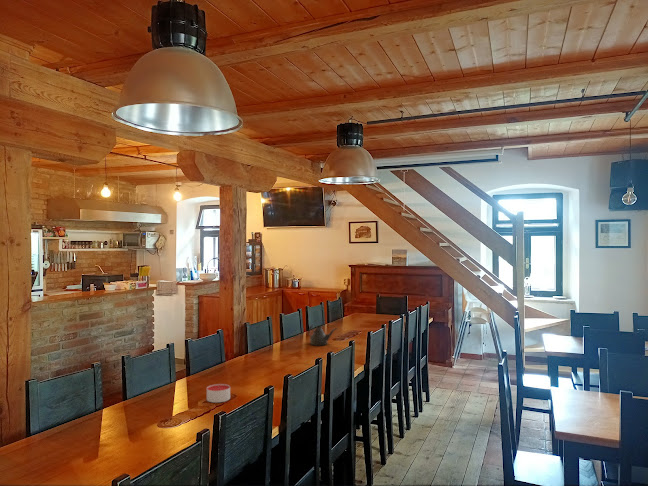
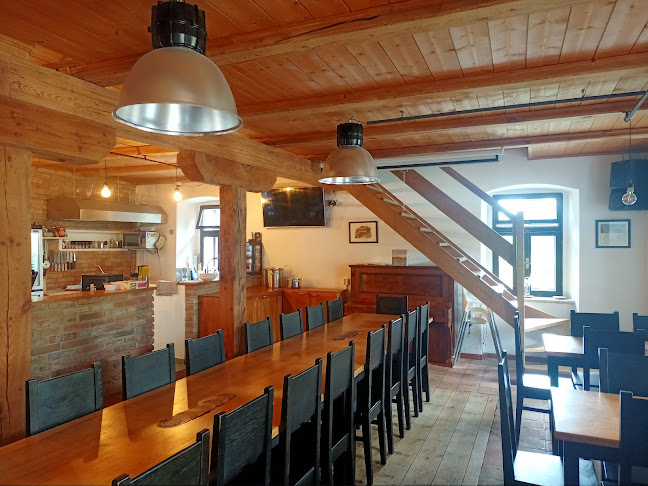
- teapot [307,325,338,347]
- candle [206,383,231,404]
